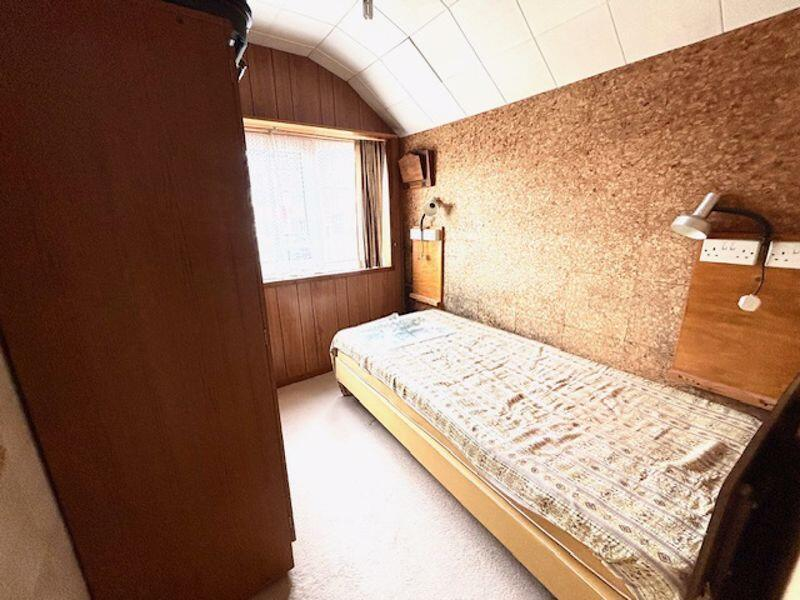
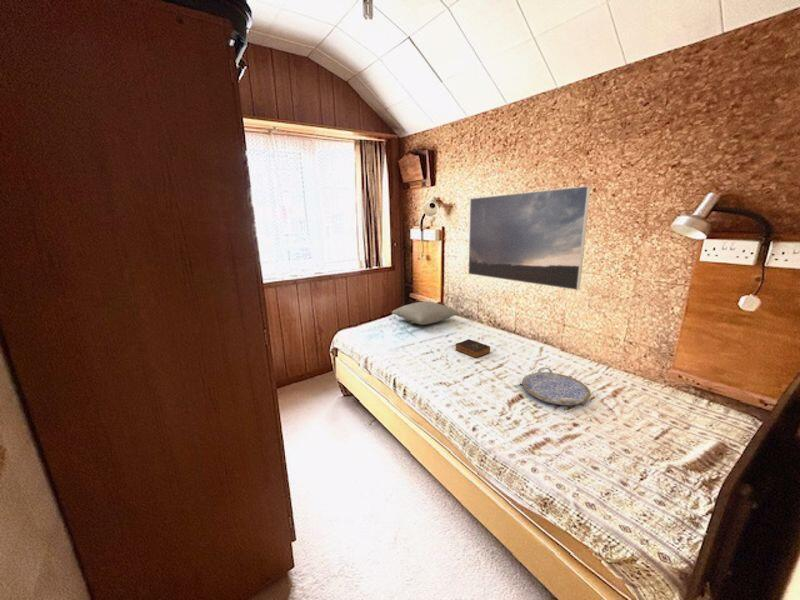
+ serving tray [521,367,591,406]
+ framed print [467,185,592,291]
+ book [454,338,491,359]
+ pillow [390,300,459,326]
